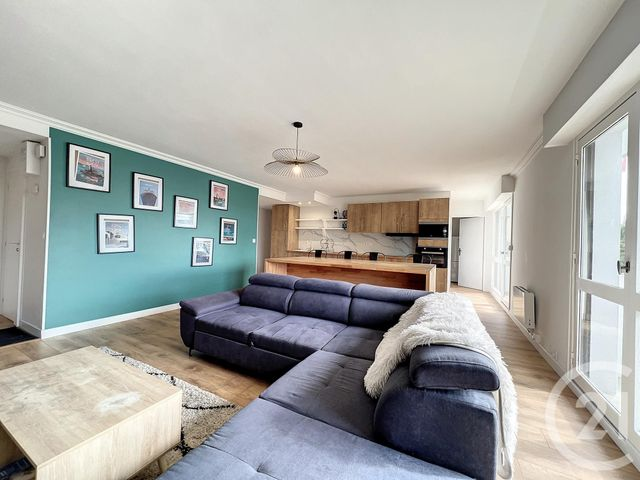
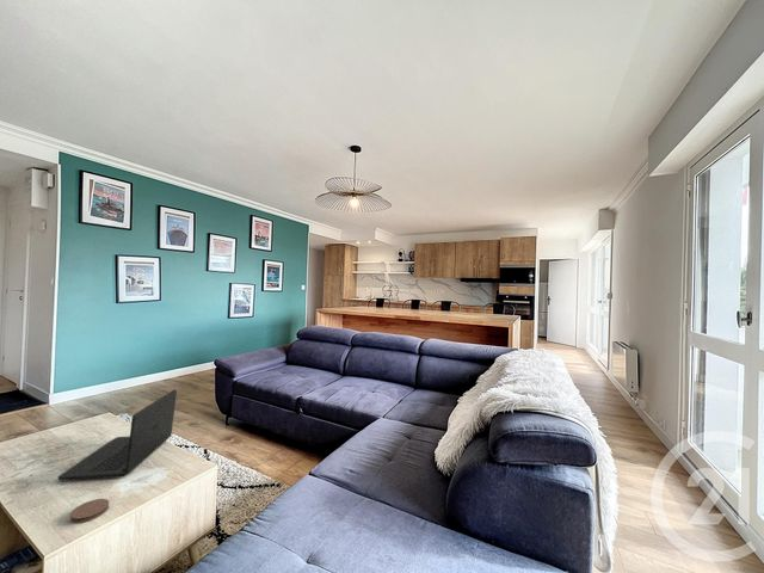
+ coaster [69,498,110,524]
+ laptop [57,388,178,481]
